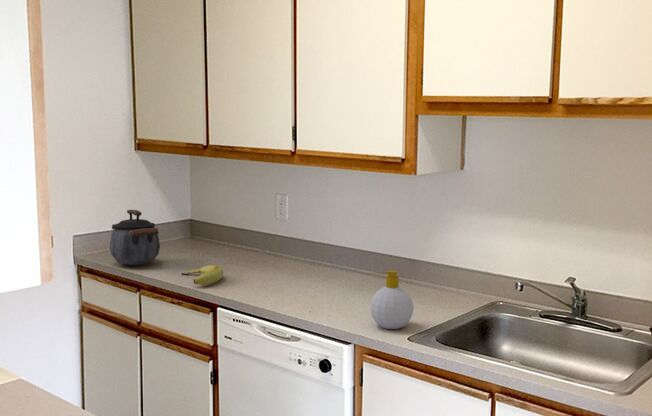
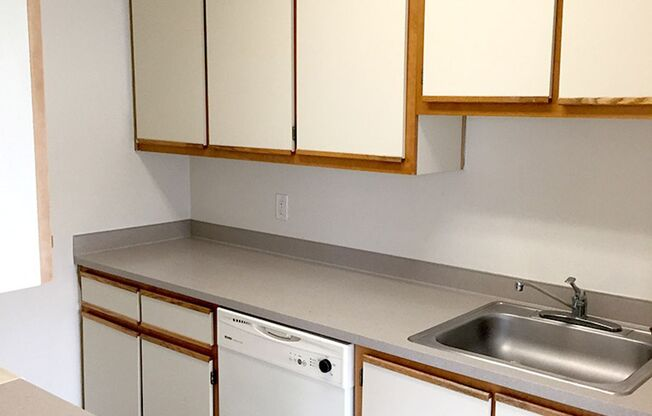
- banana [180,264,224,286]
- kettle [109,209,161,266]
- soap bottle [369,269,415,330]
